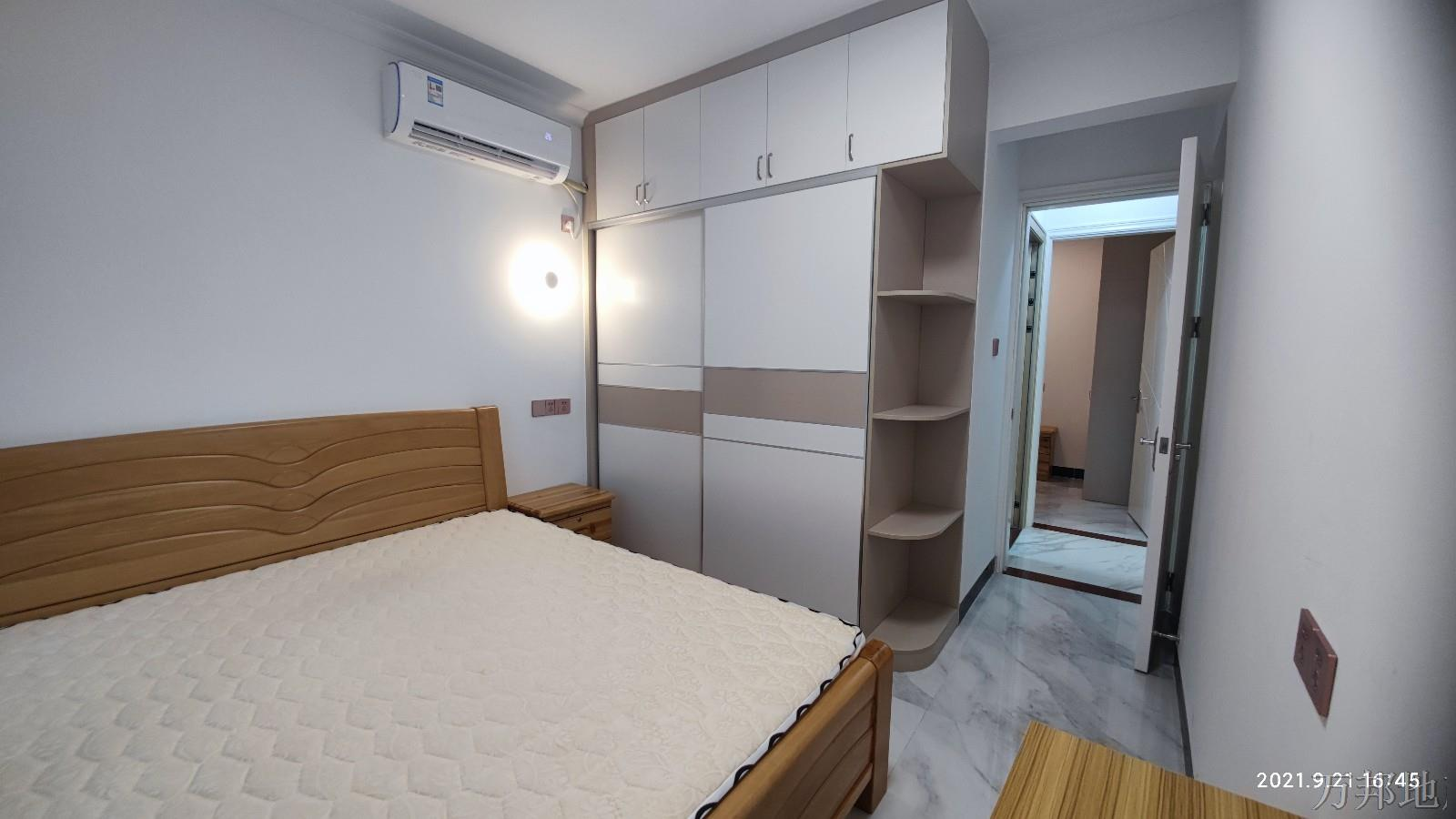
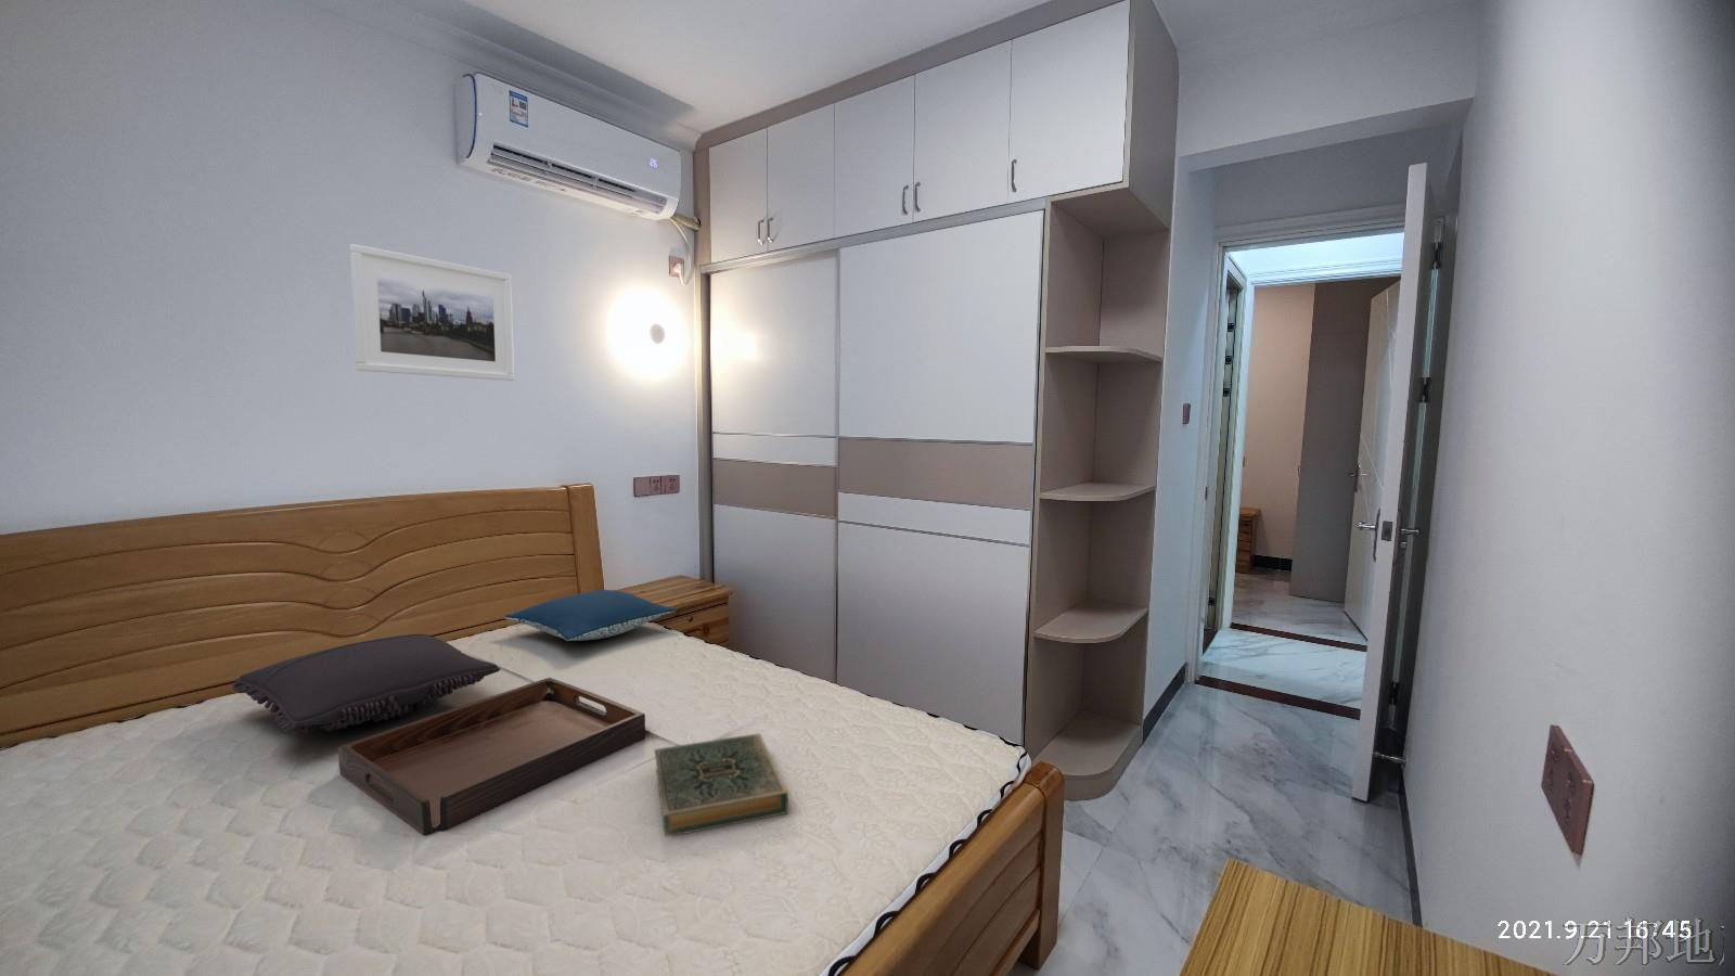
+ pillow [232,633,502,736]
+ pillow [503,589,678,642]
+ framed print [349,243,515,381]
+ serving tray [337,677,646,837]
+ hardback book [653,732,789,838]
